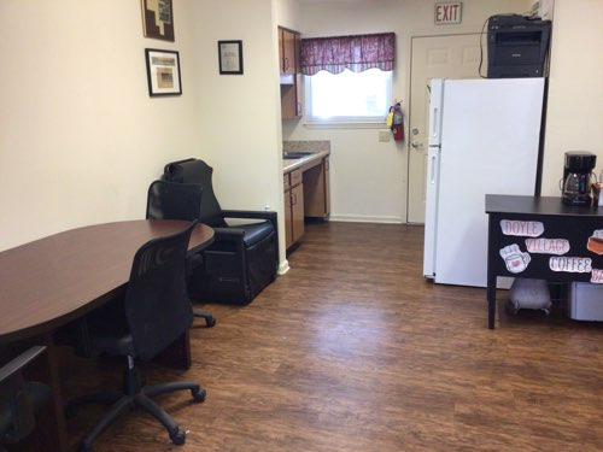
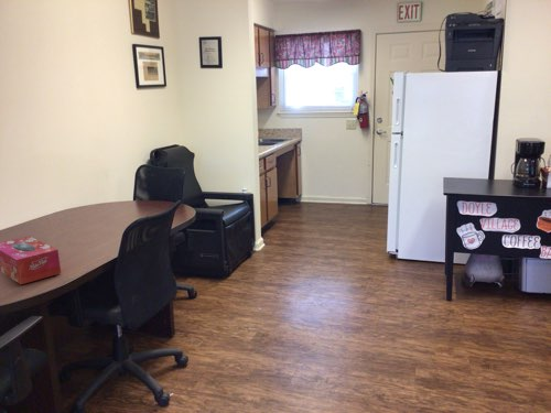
+ tissue box [0,236,62,285]
